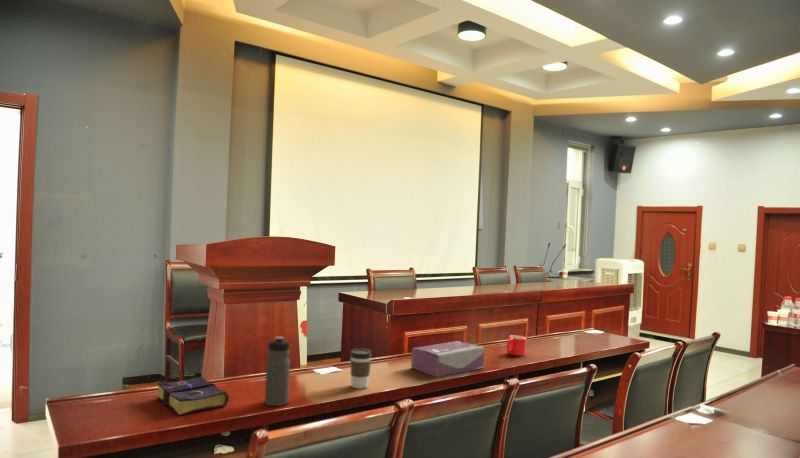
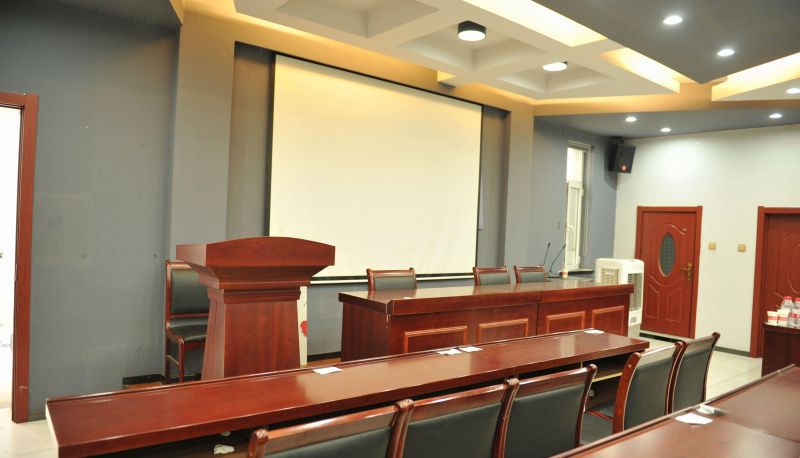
- book [156,375,230,417]
- mug [505,334,528,357]
- water bottle [264,335,291,407]
- tissue box [410,340,485,378]
- coffee cup [349,348,373,390]
